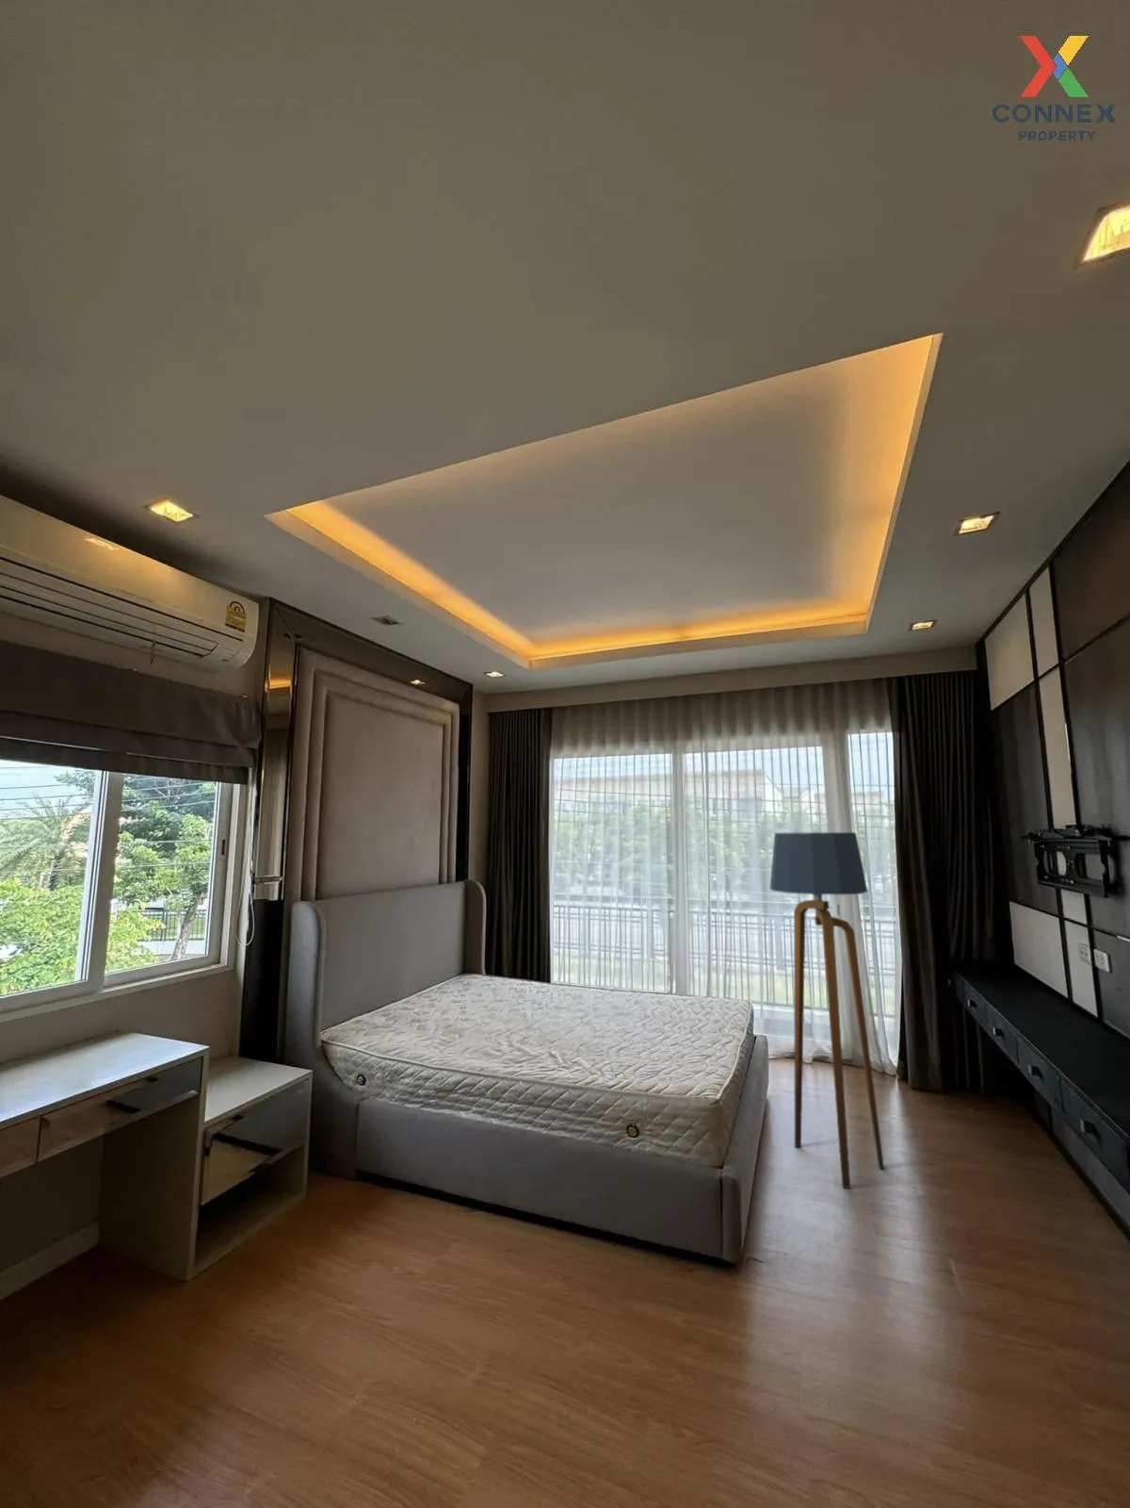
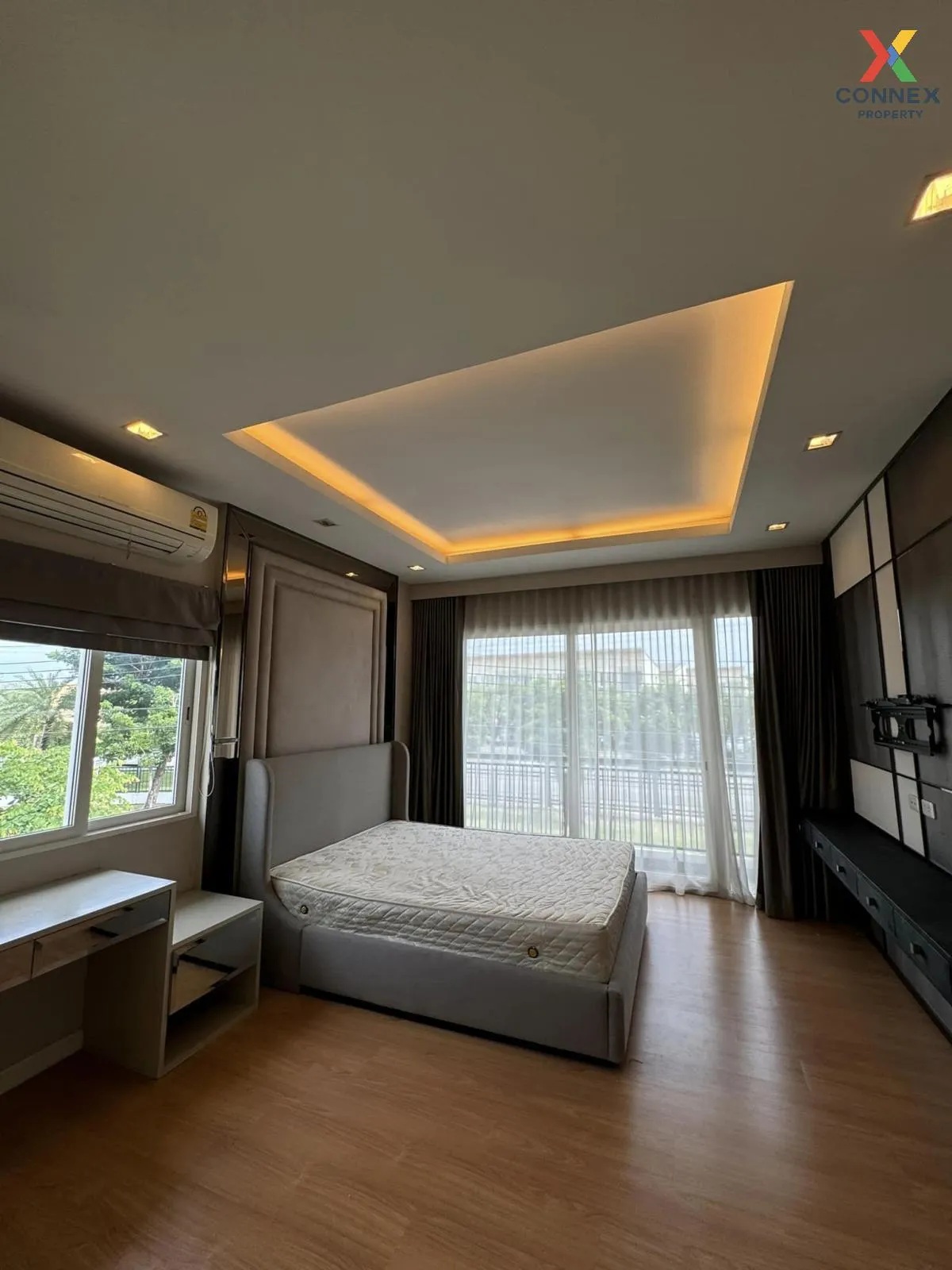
- floor lamp [769,831,885,1190]
